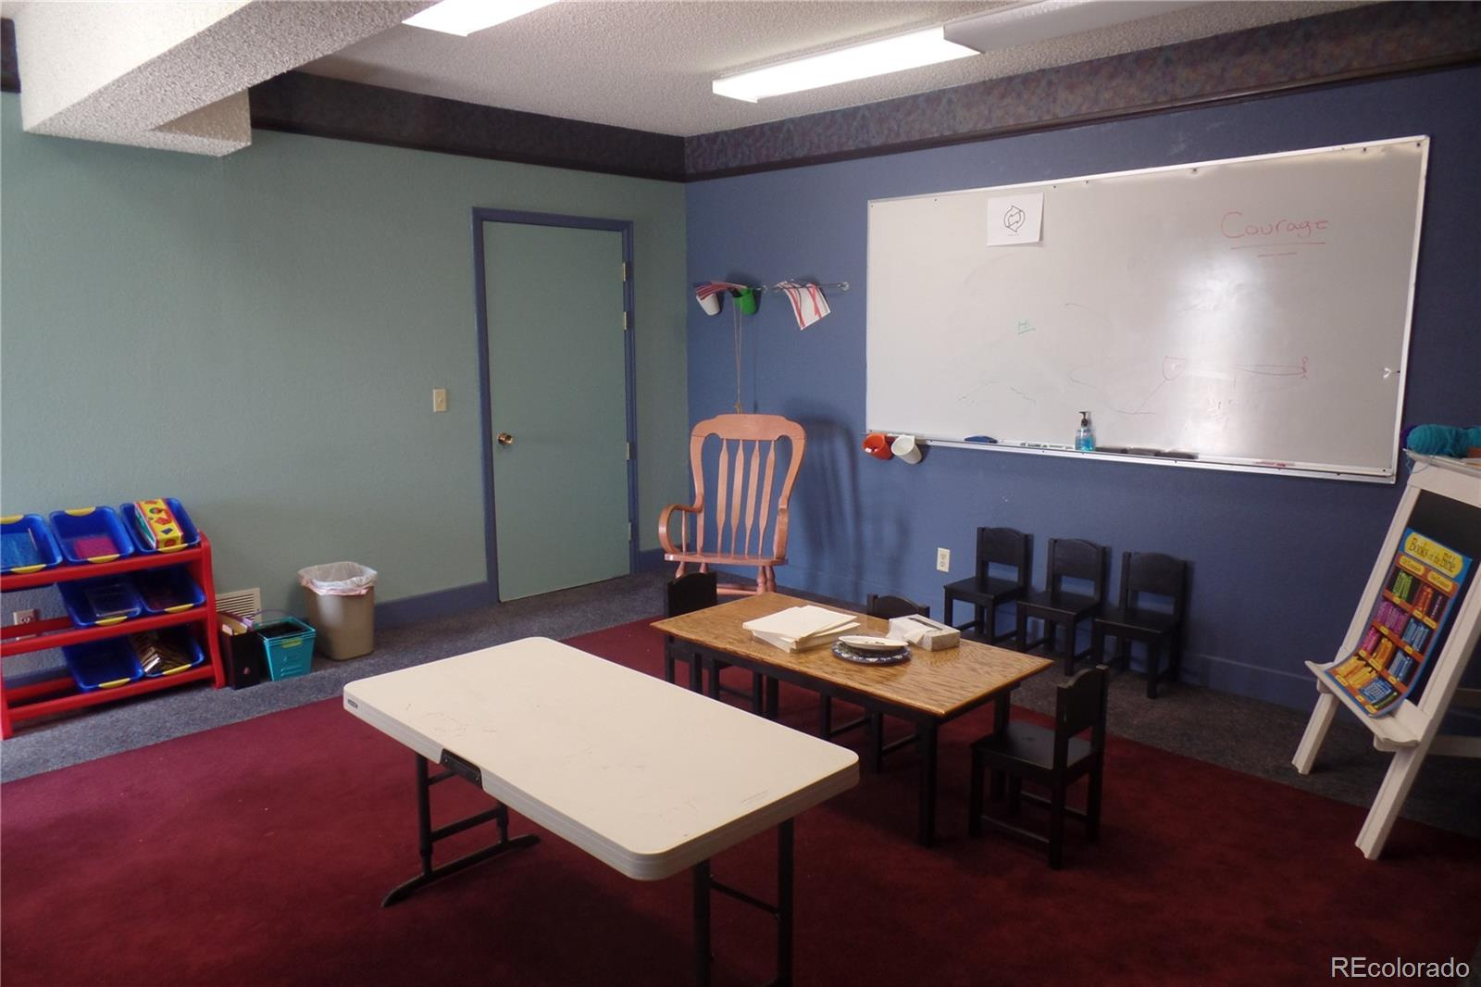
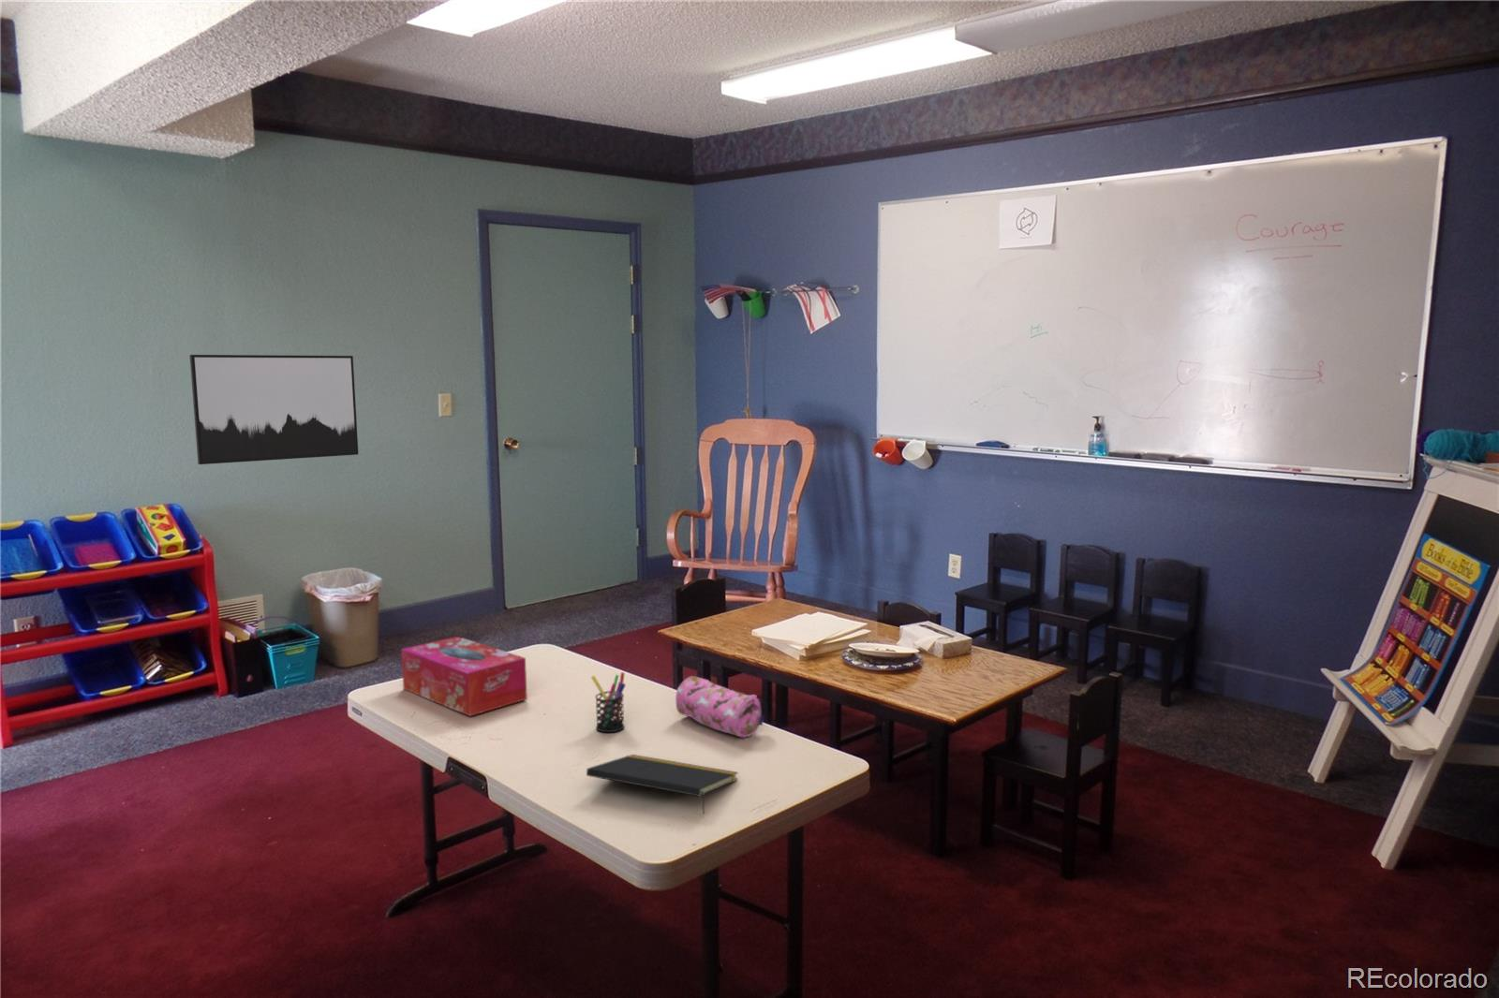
+ notepad [585,754,739,815]
+ tissue box [400,636,528,717]
+ pen holder [591,672,626,733]
+ wall art [189,354,360,466]
+ pencil case [674,675,765,738]
